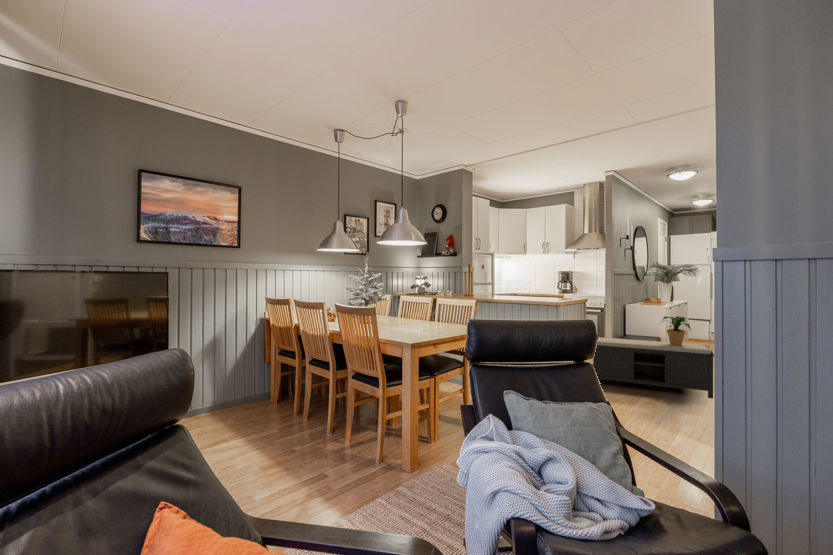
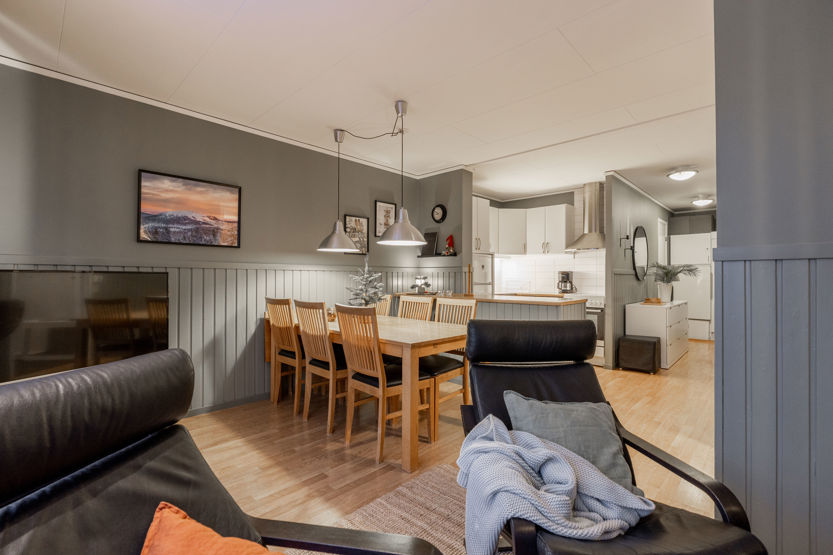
- potted plant [659,315,692,346]
- bench [592,336,715,399]
